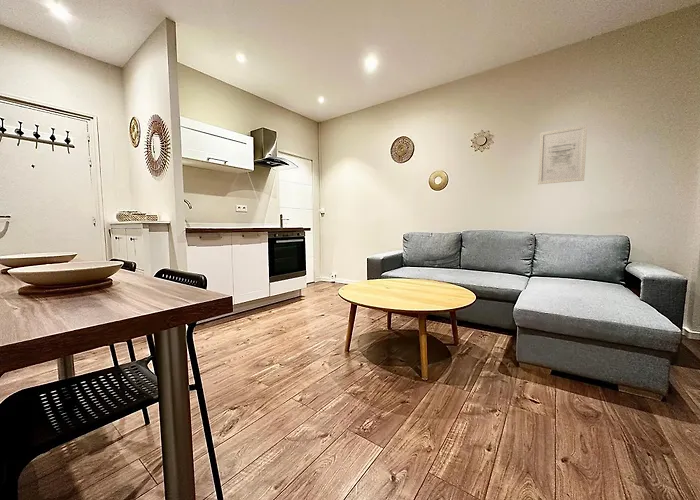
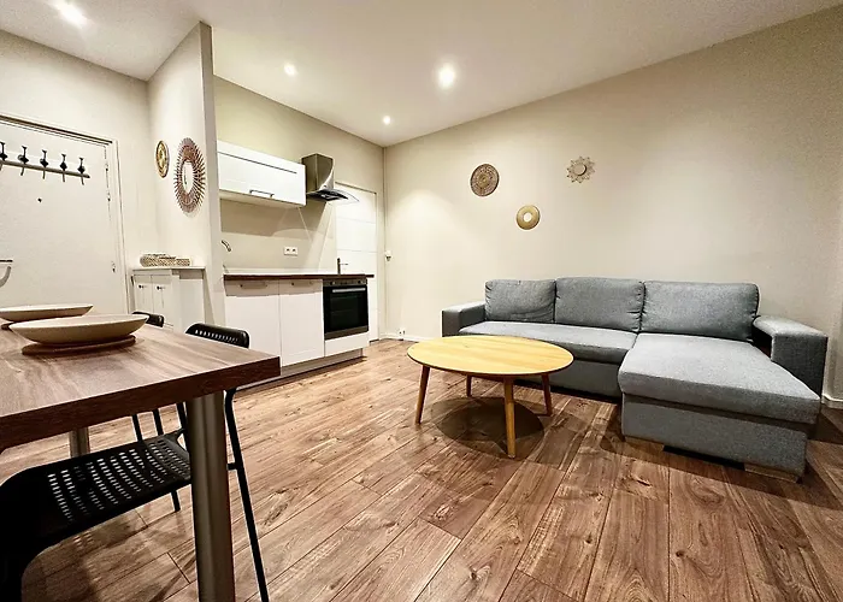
- wall art [537,124,588,185]
